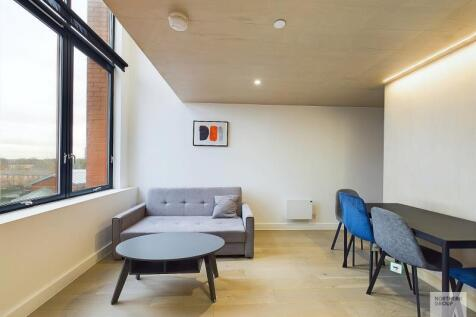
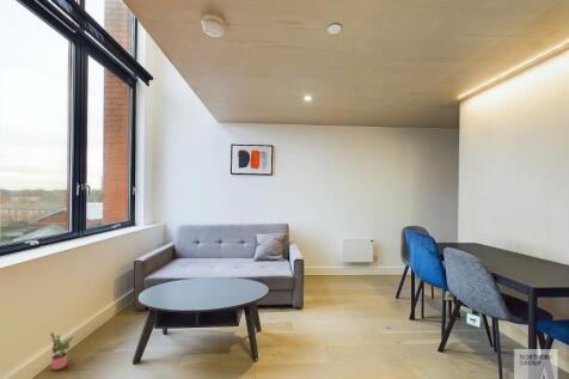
+ potted plant [49,332,74,371]
